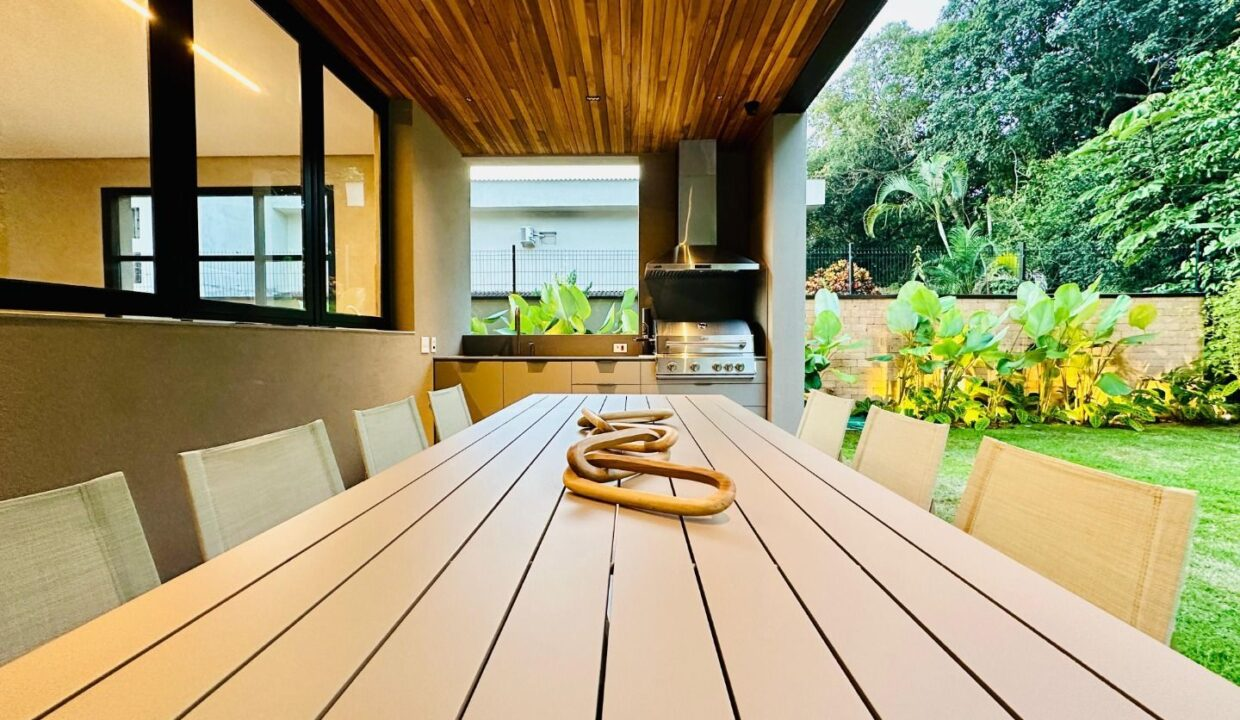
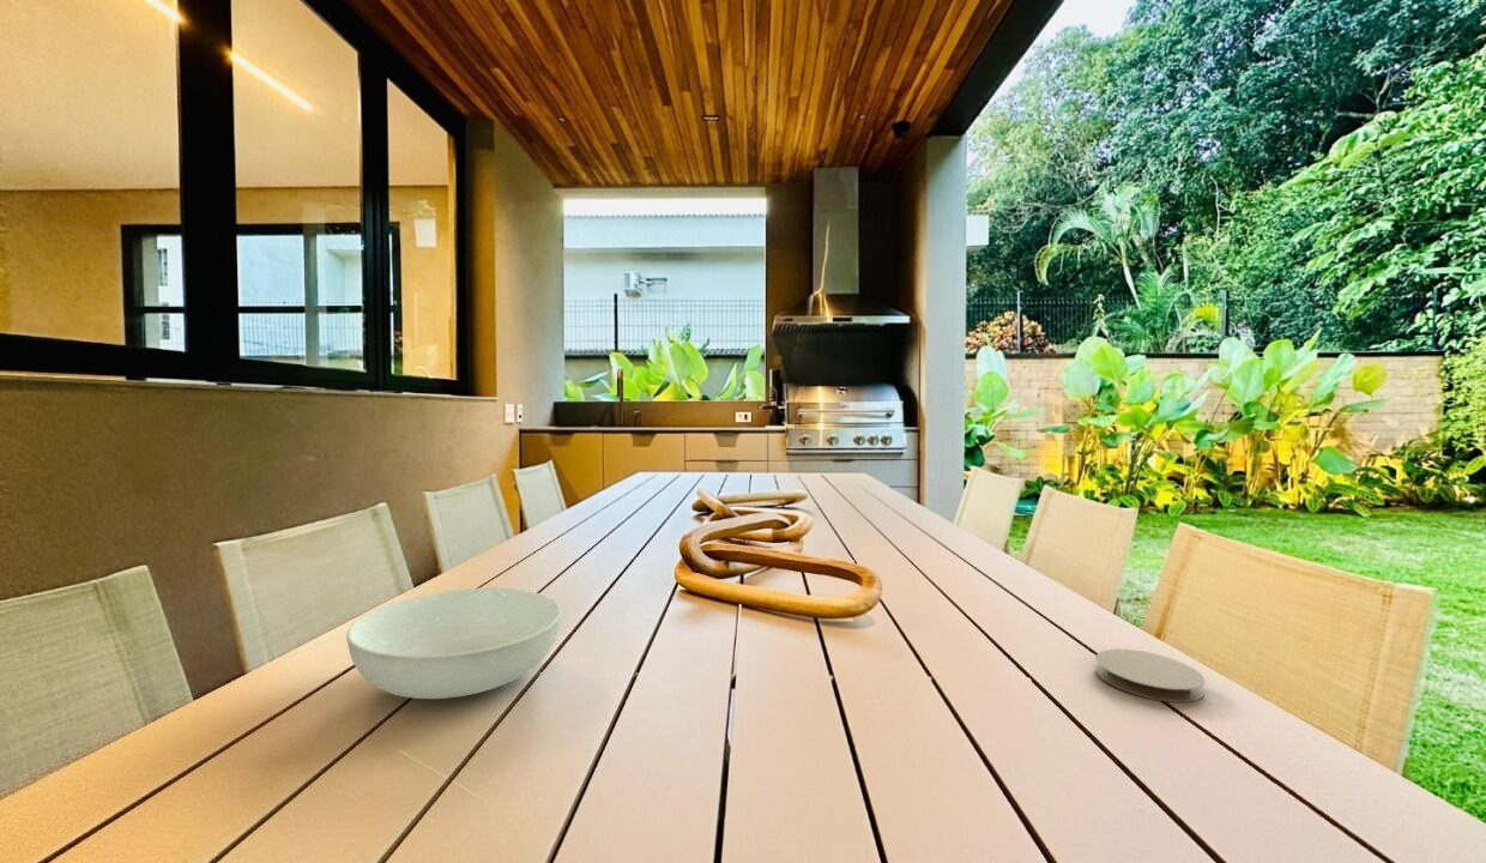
+ serving bowl [345,587,563,700]
+ coaster [1094,647,1207,704]
